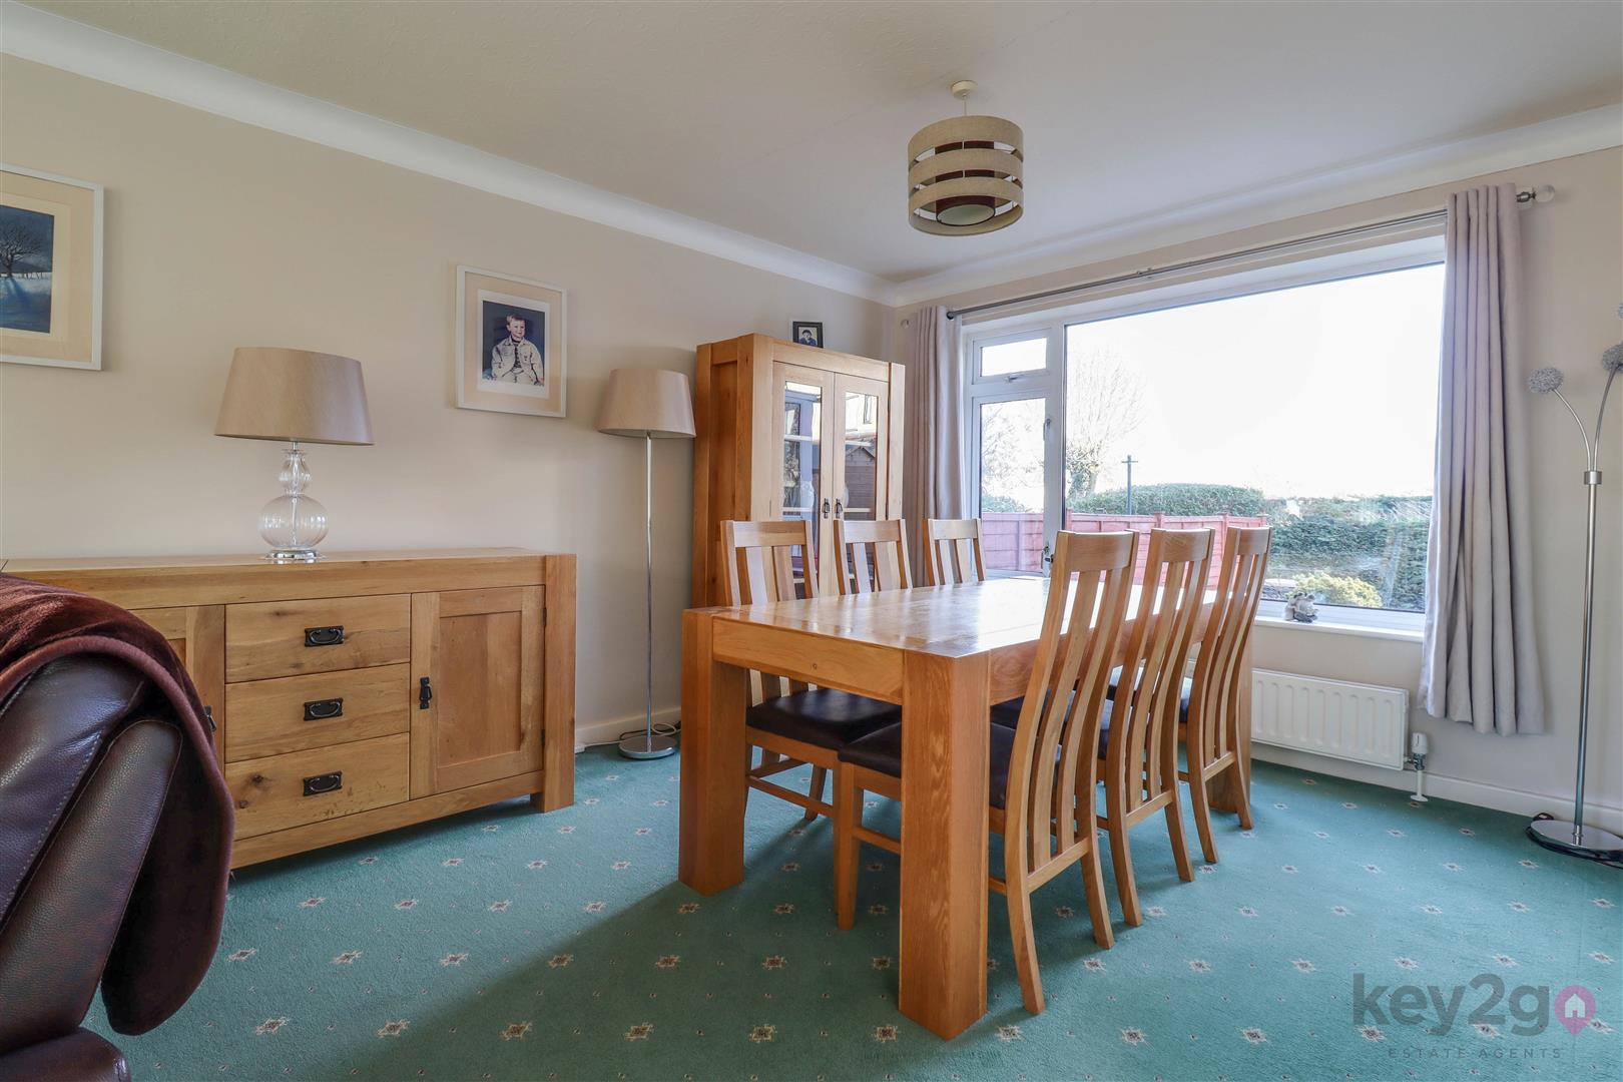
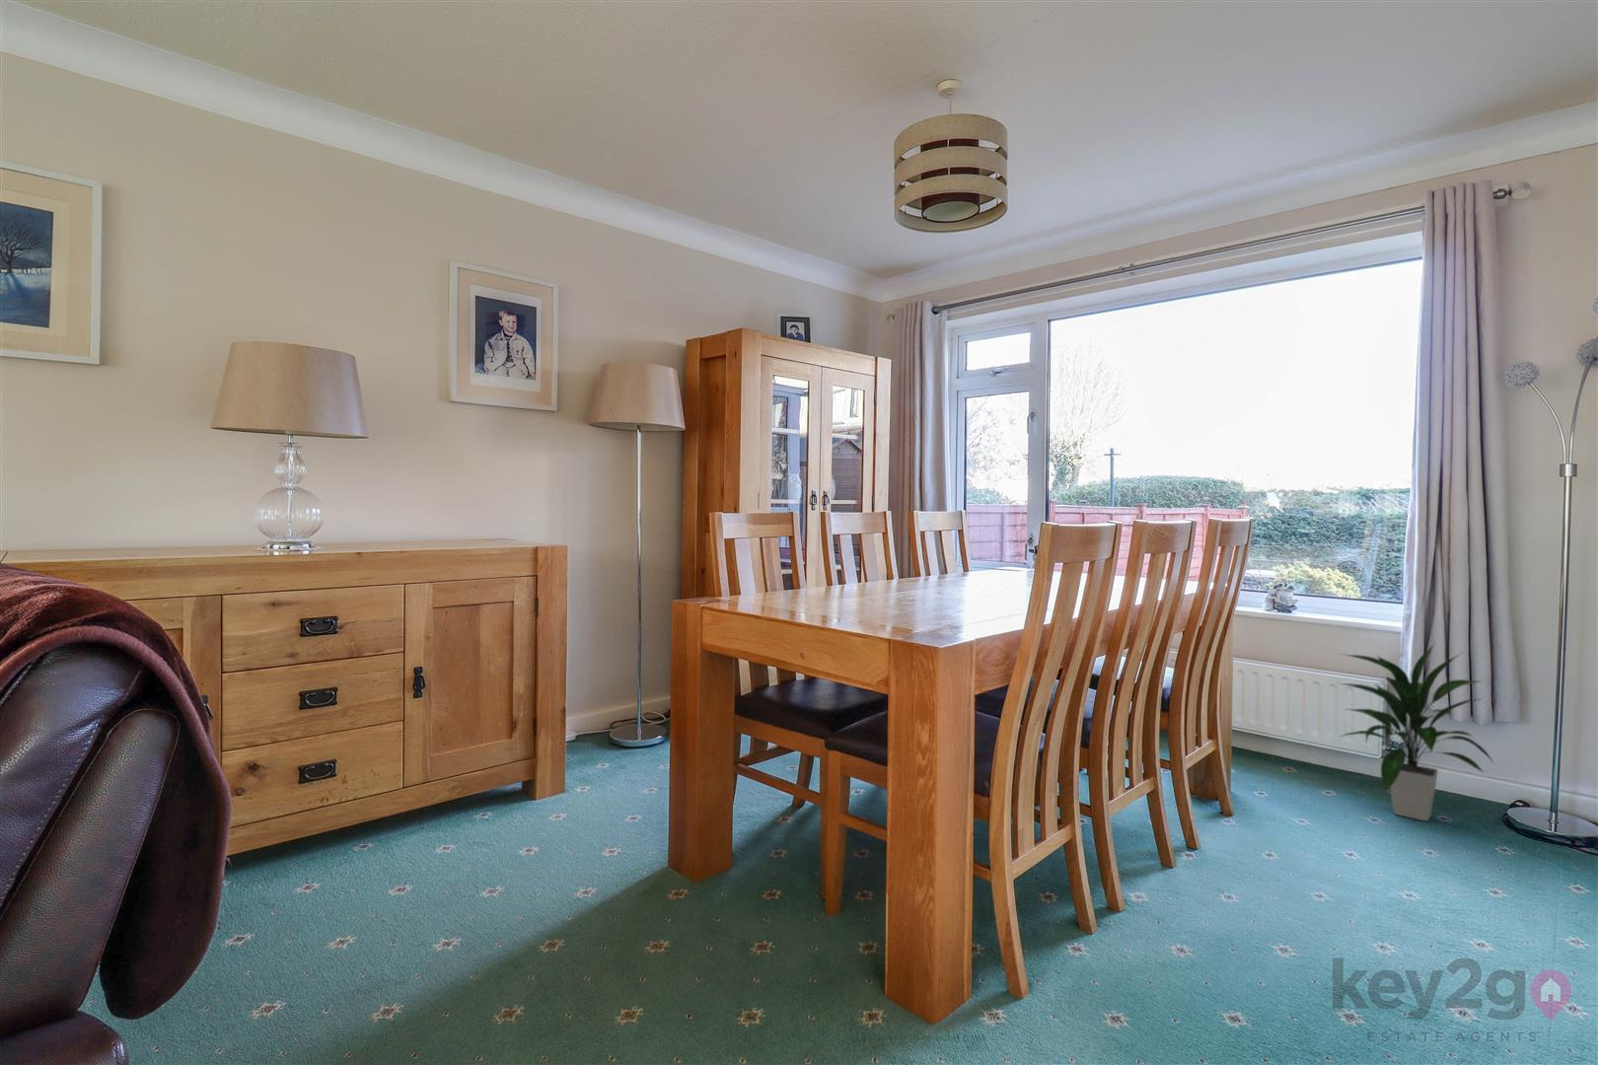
+ indoor plant [1338,643,1496,823]
